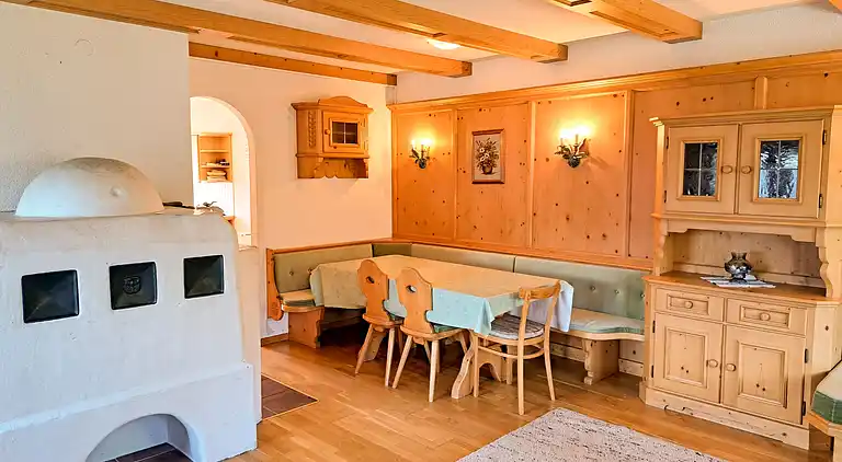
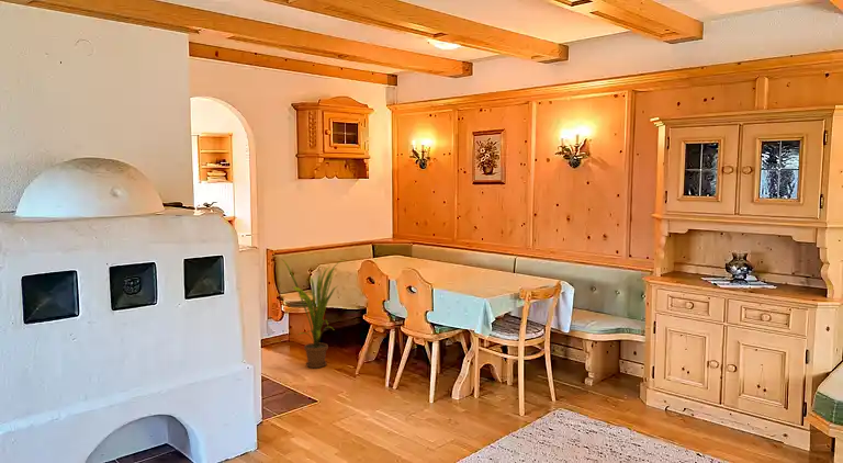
+ house plant [281,258,348,369]
